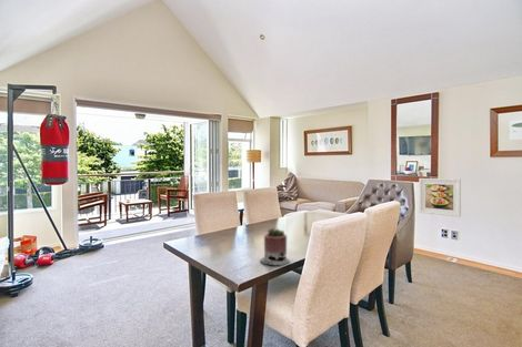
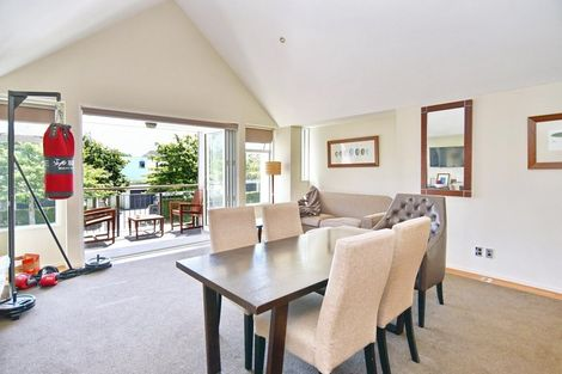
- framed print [418,177,462,217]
- succulent planter [259,226,291,266]
